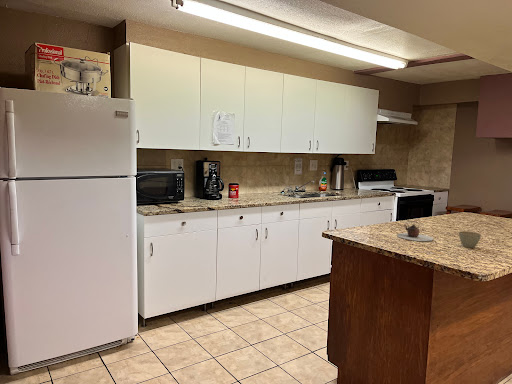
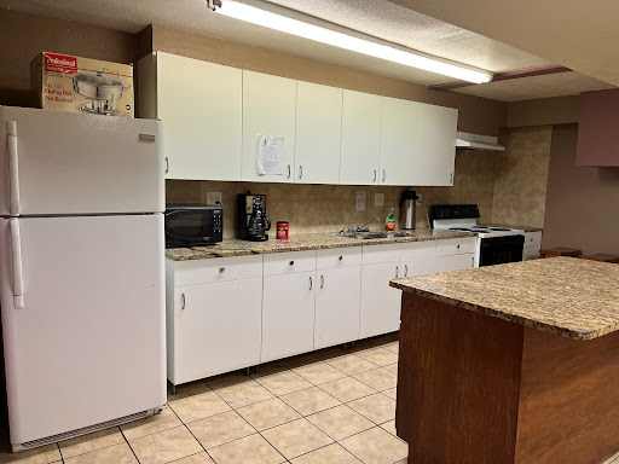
- teapot [396,220,434,242]
- flower pot [458,230,482,249]
